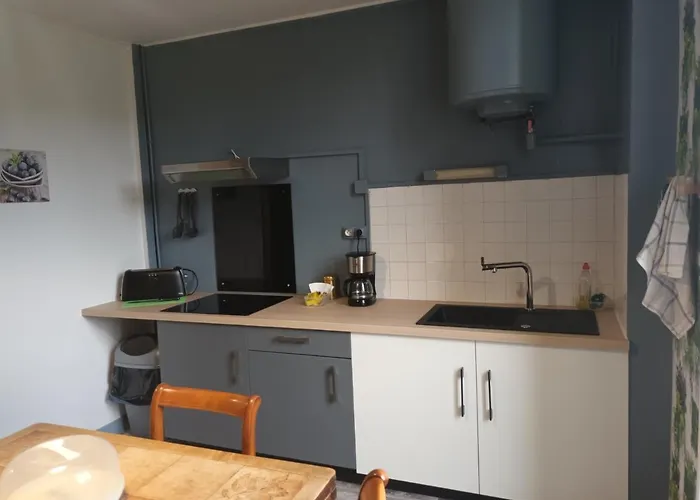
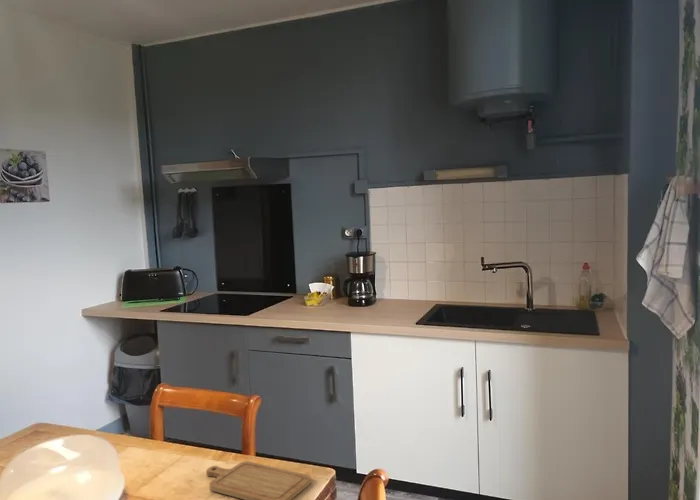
+ chopping board [205,460,312,500]
